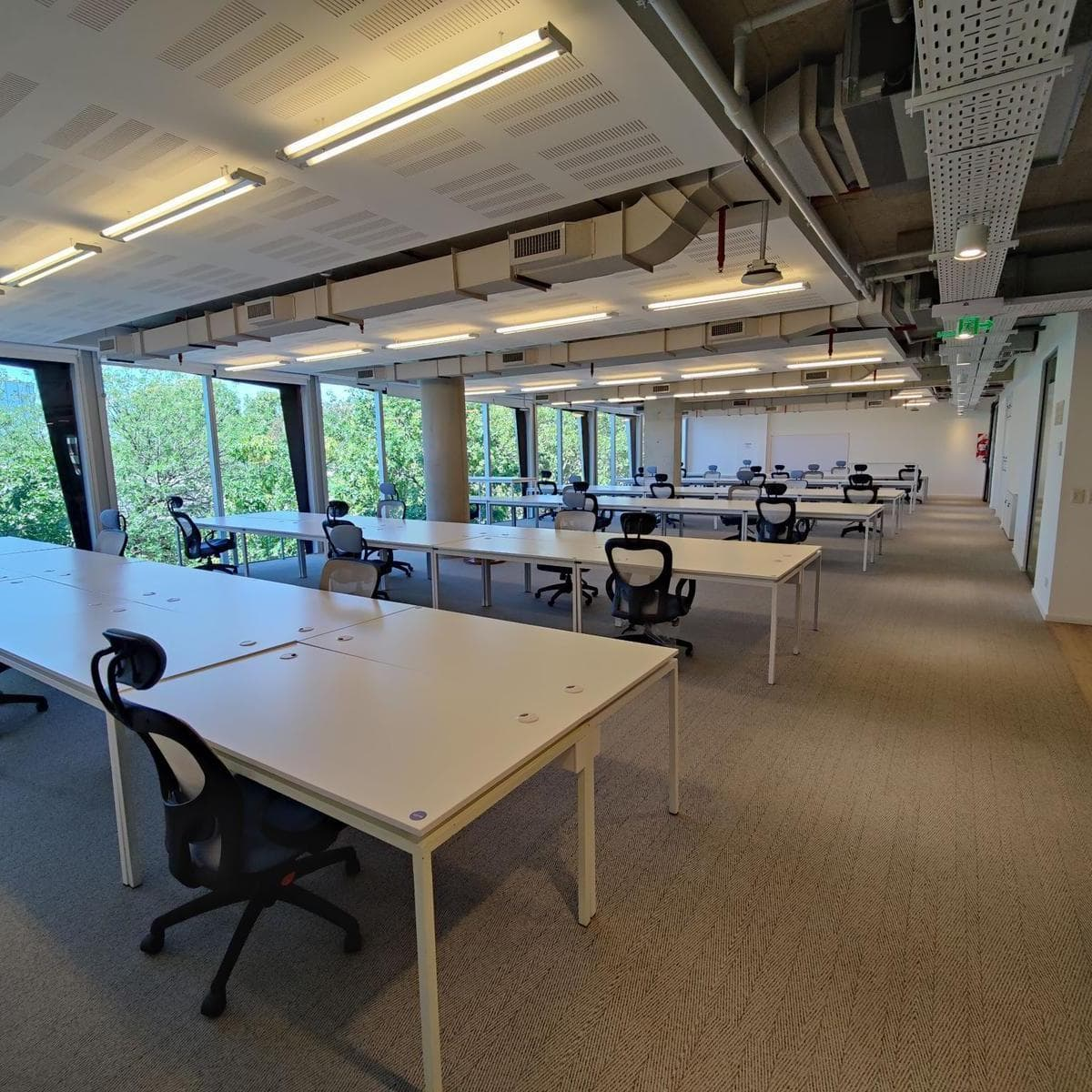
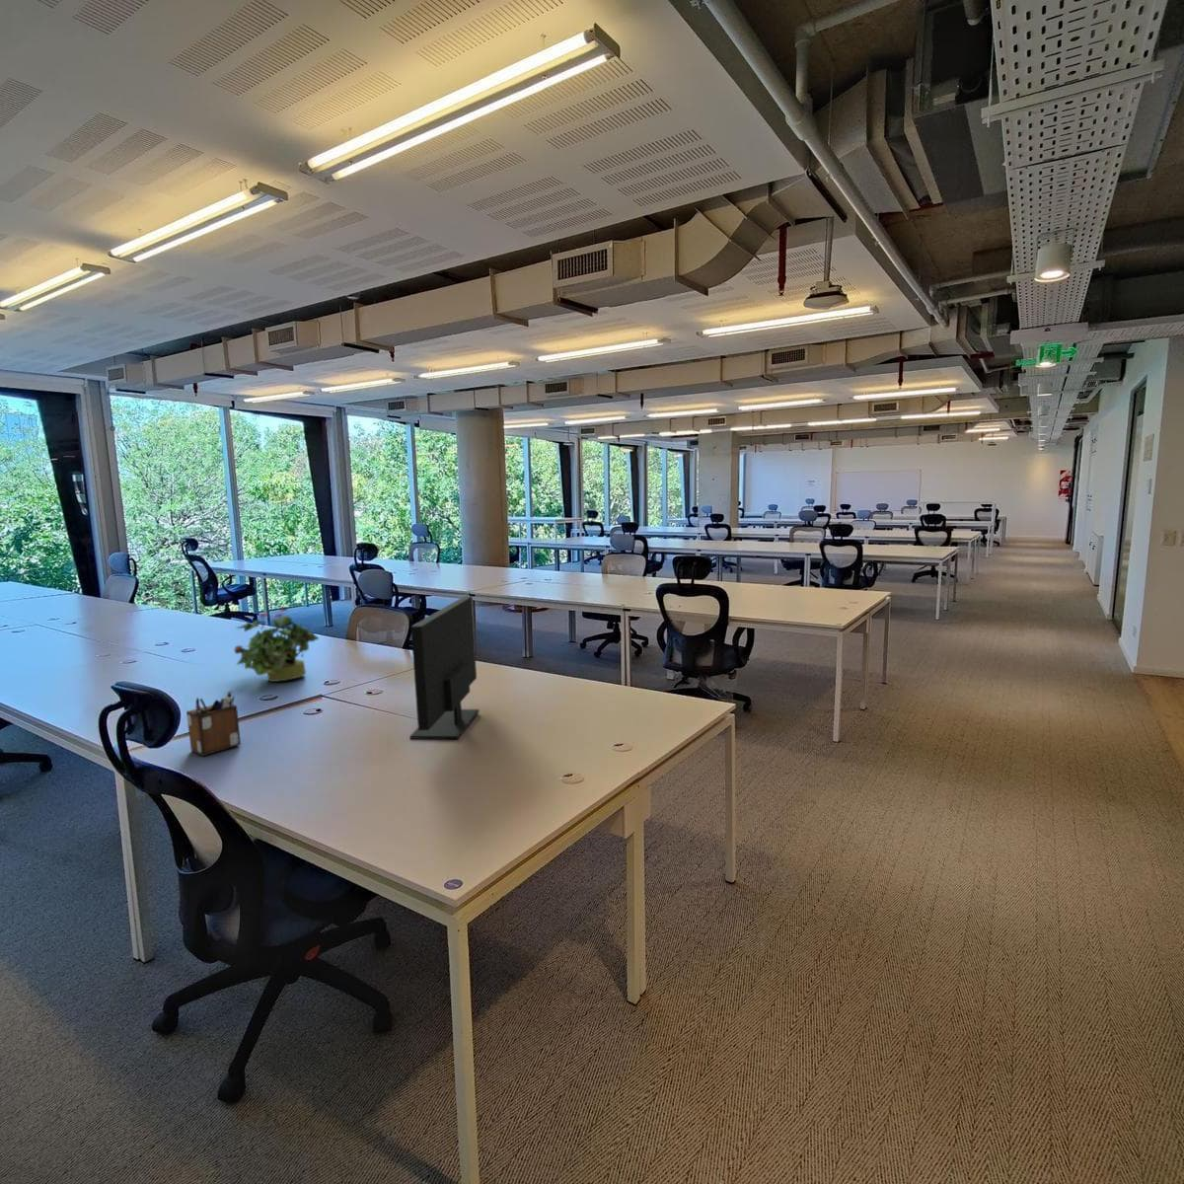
+ desk organizer [185,691,242,757]
+ monitor [409,595,479,739]
+ potted plant [233,606,320,683]
